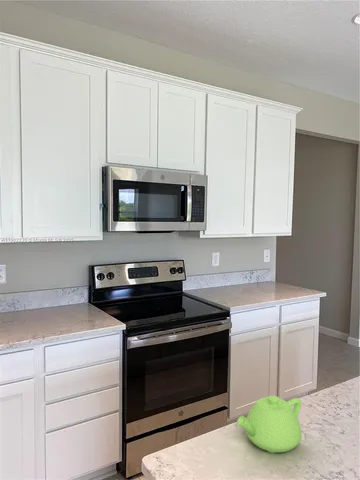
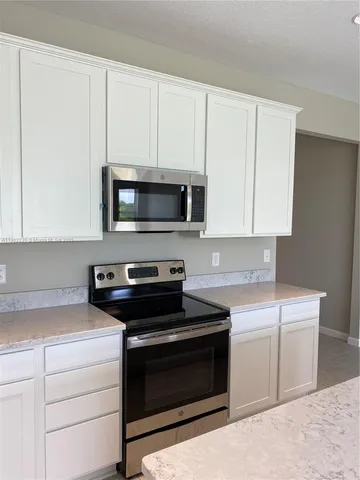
- teapot [236,395,303,454]
